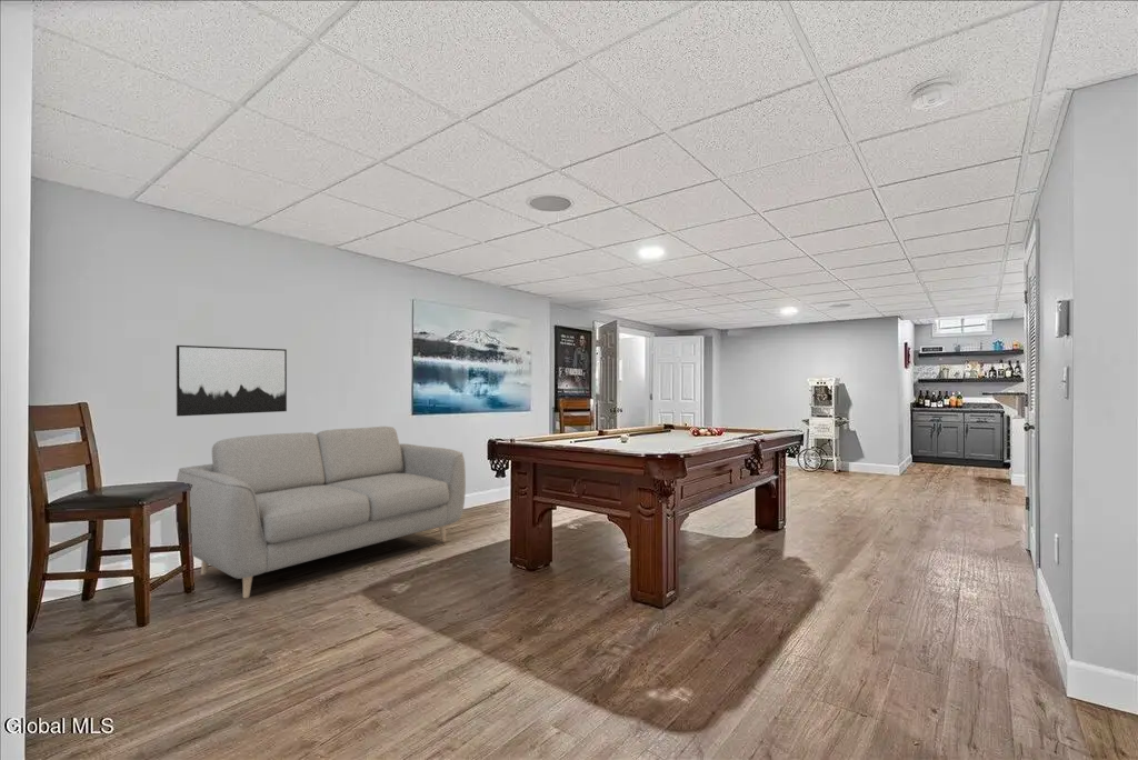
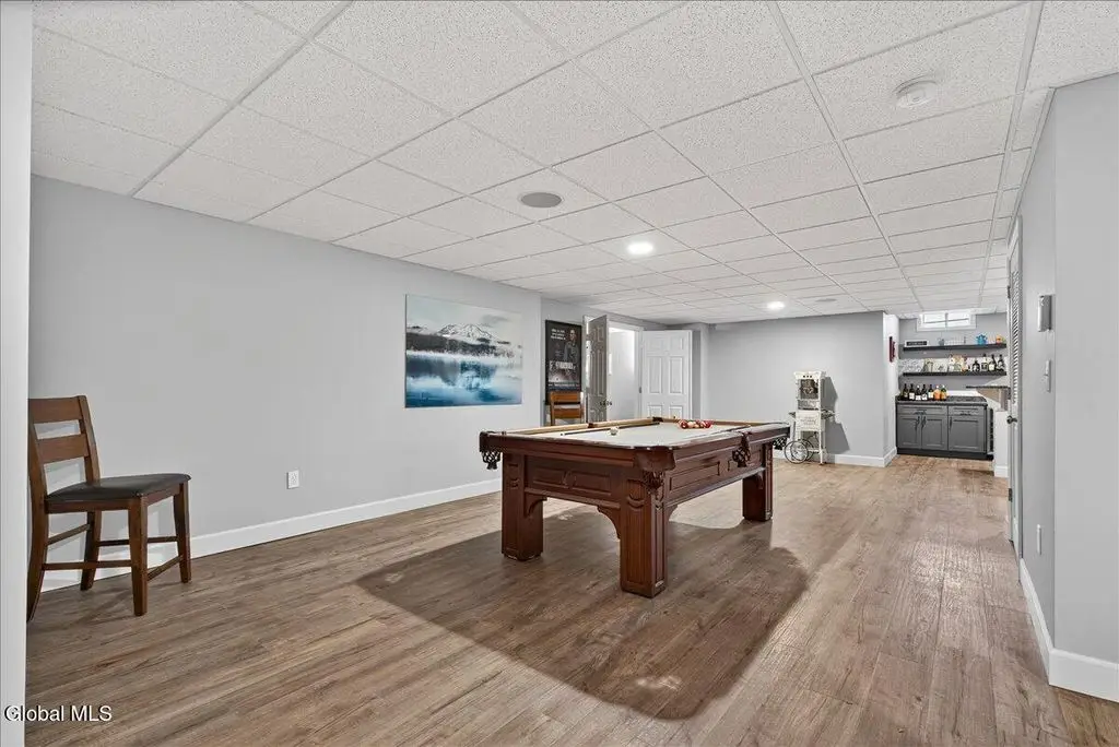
- wall art [176,344,288,417]
- sofa [174,426,467,599]
